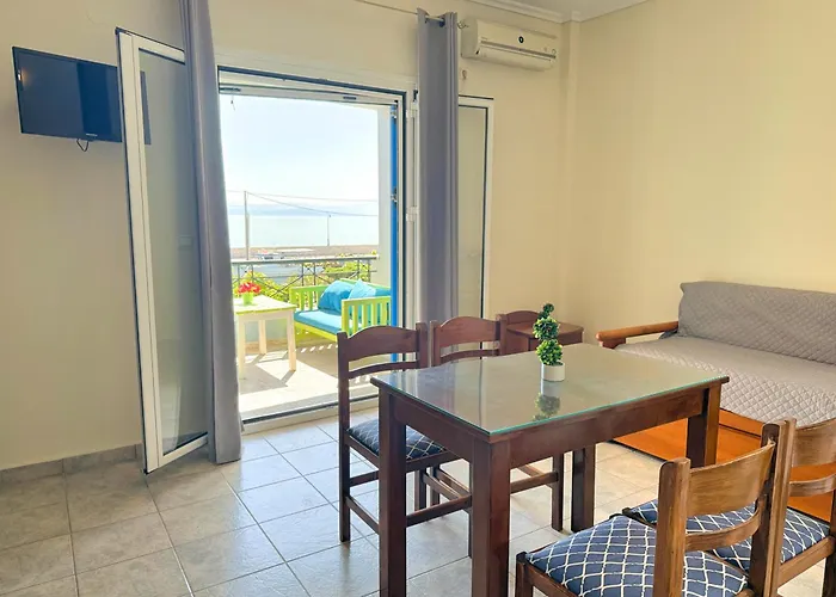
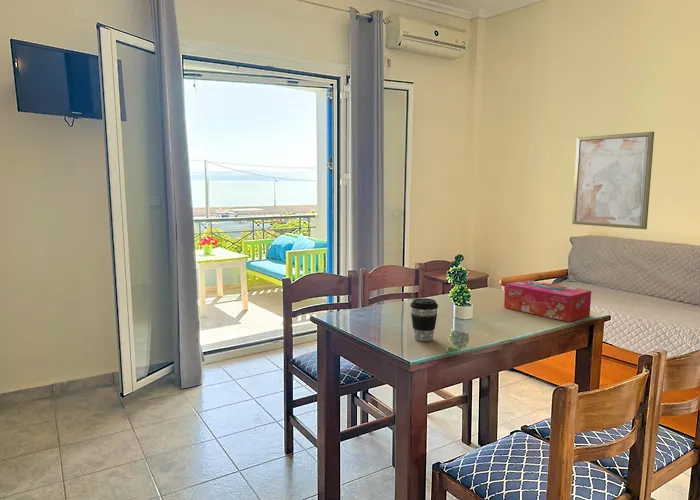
+ wall art [571,131,655,230]
+ tissue box [503,279,592,323]
+ coffee cup [409,297,439,342]
